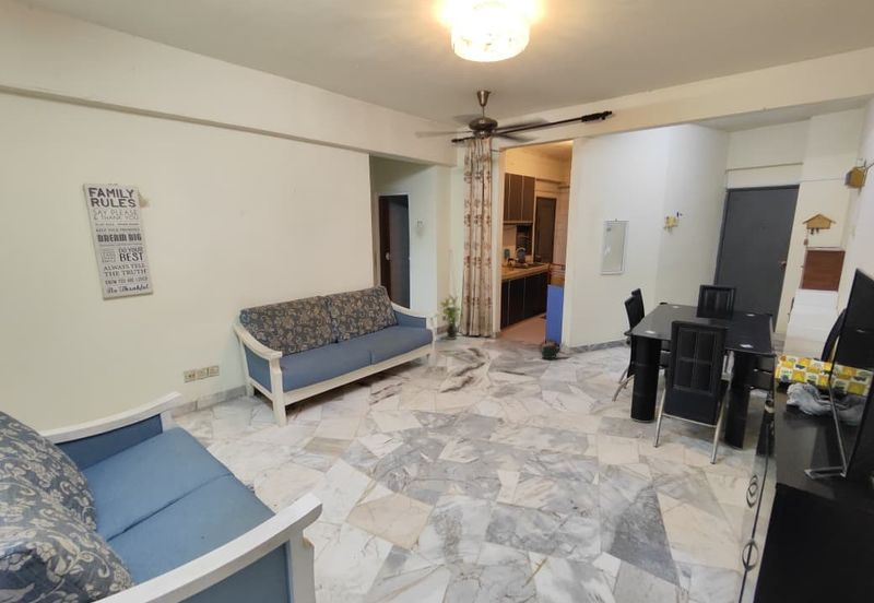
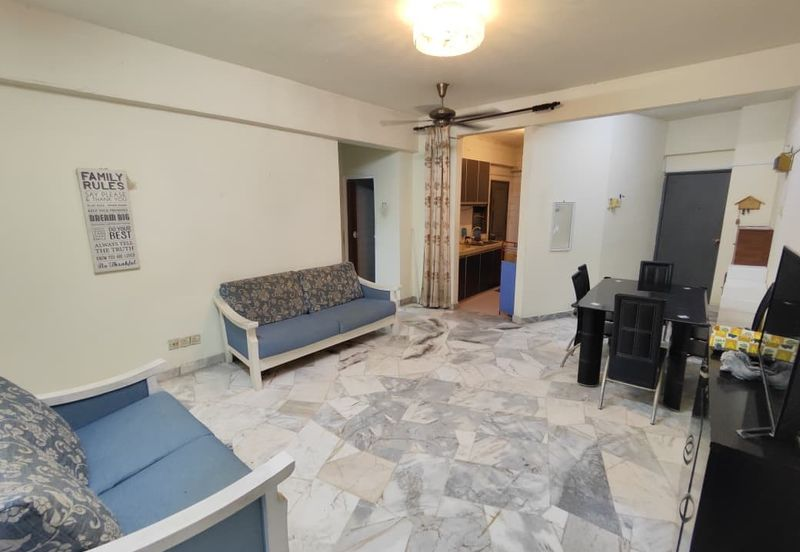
- potted plant [439,293,463,341]
- watering can [539,339,566,359]
